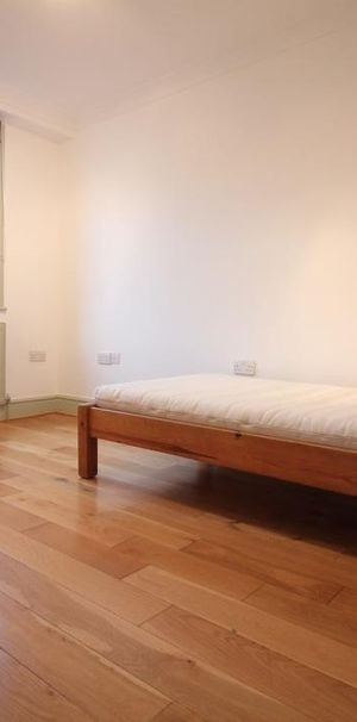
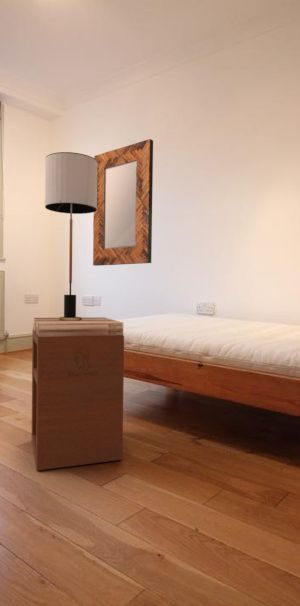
+ table lamp [44,151,97,321]
+ home mirror [92,138,154,267]
+ nightstand [31,316,125,471]
